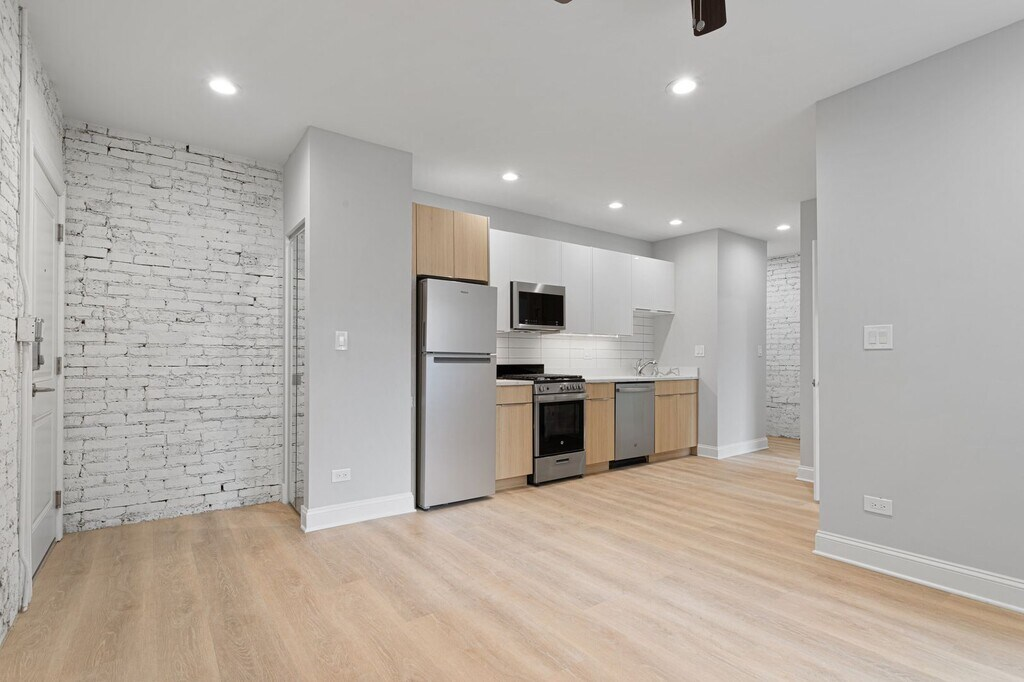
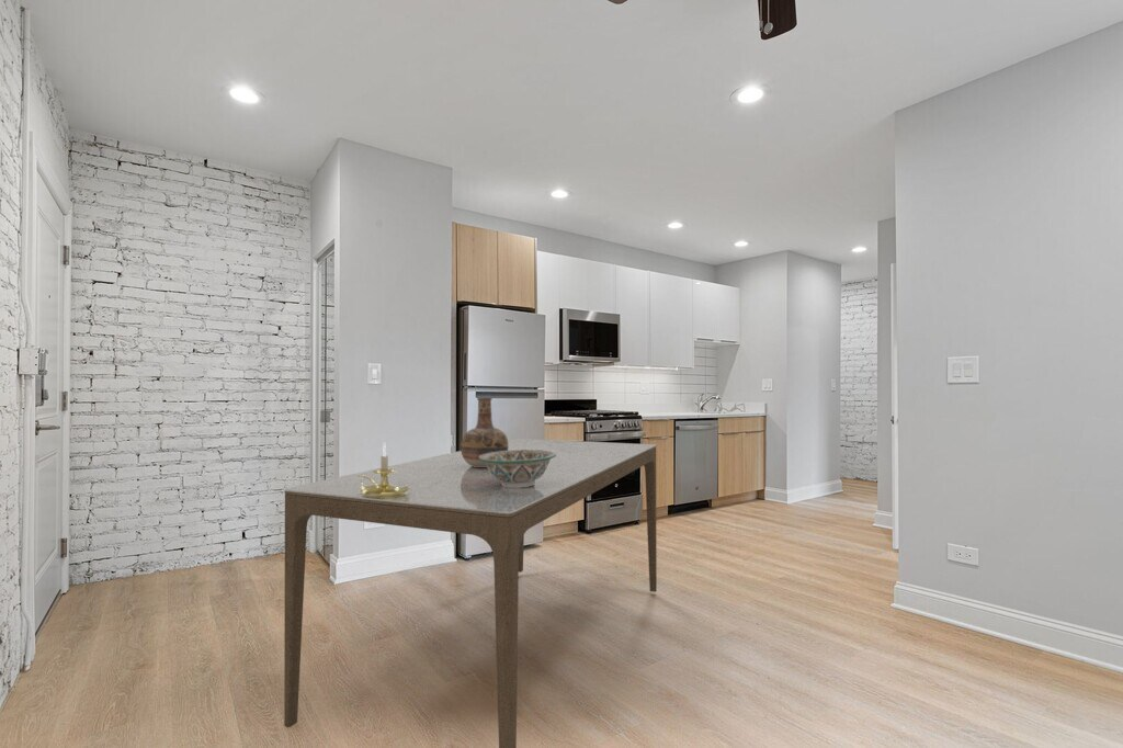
+ vase [460,397,509,467]
+ decorative bowl [478,450,556,488]
+ dining table [283,438,658,748]
+ candle holder [360,441,409,498]
